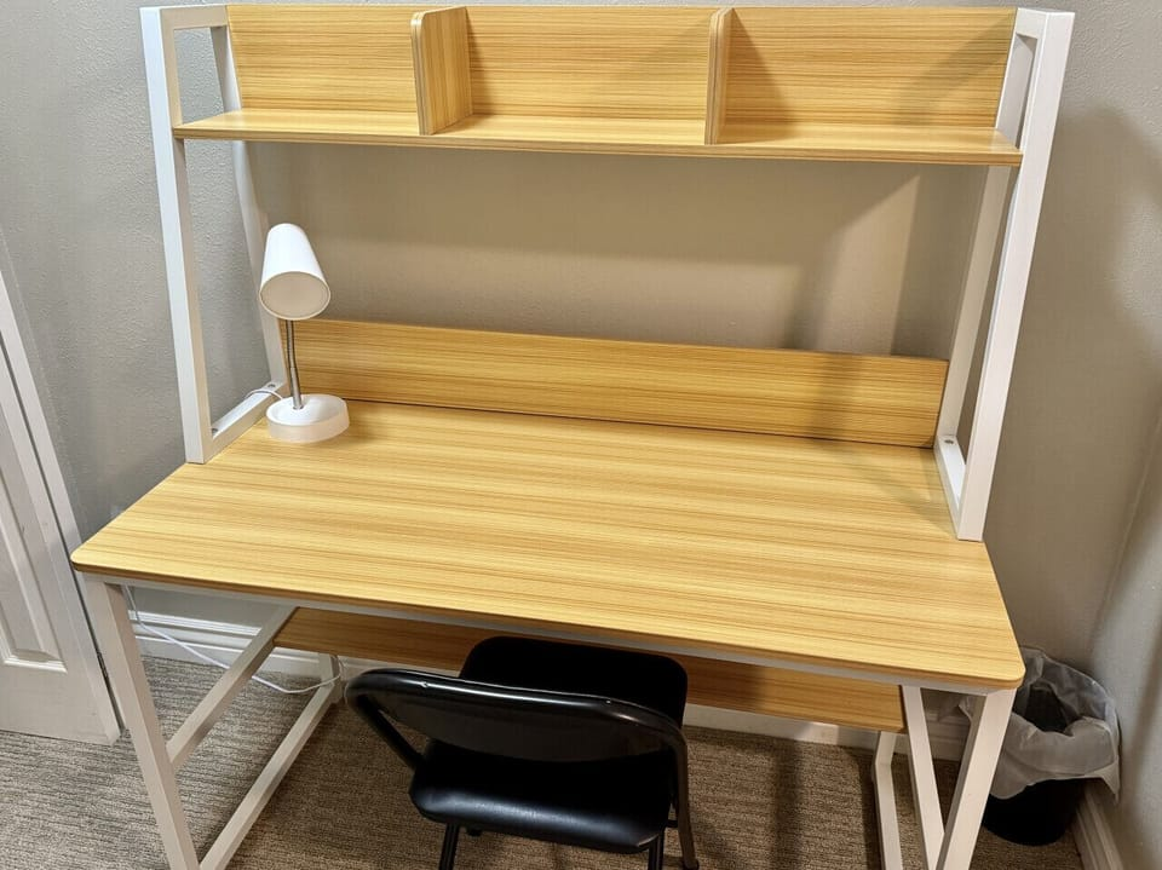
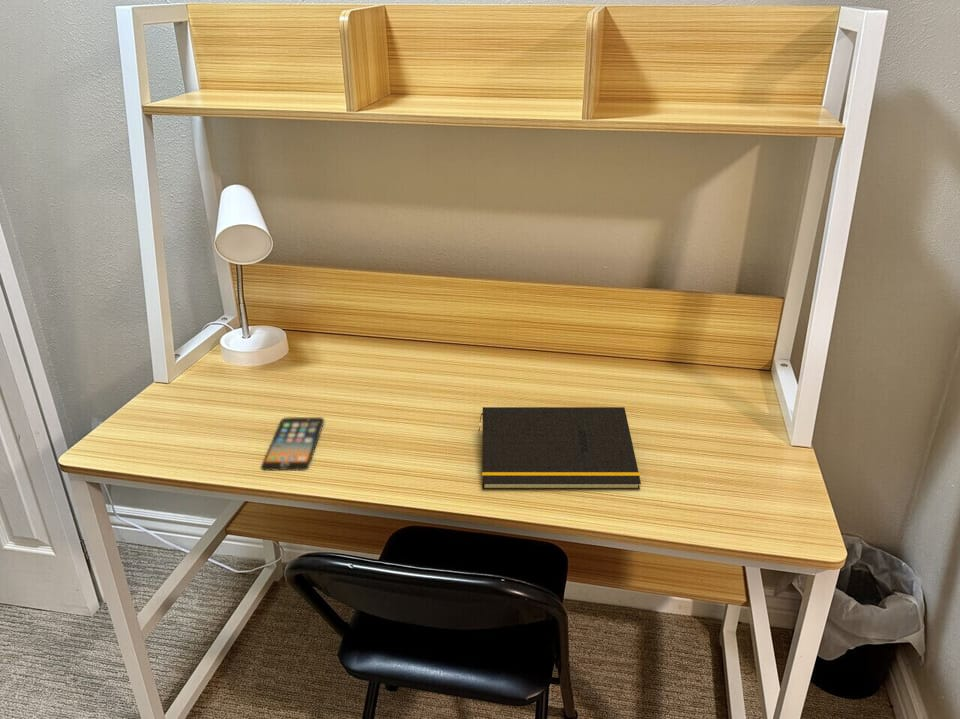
+ smartphone [260,416,326,472]
+ notepad [477,406,642,491]
